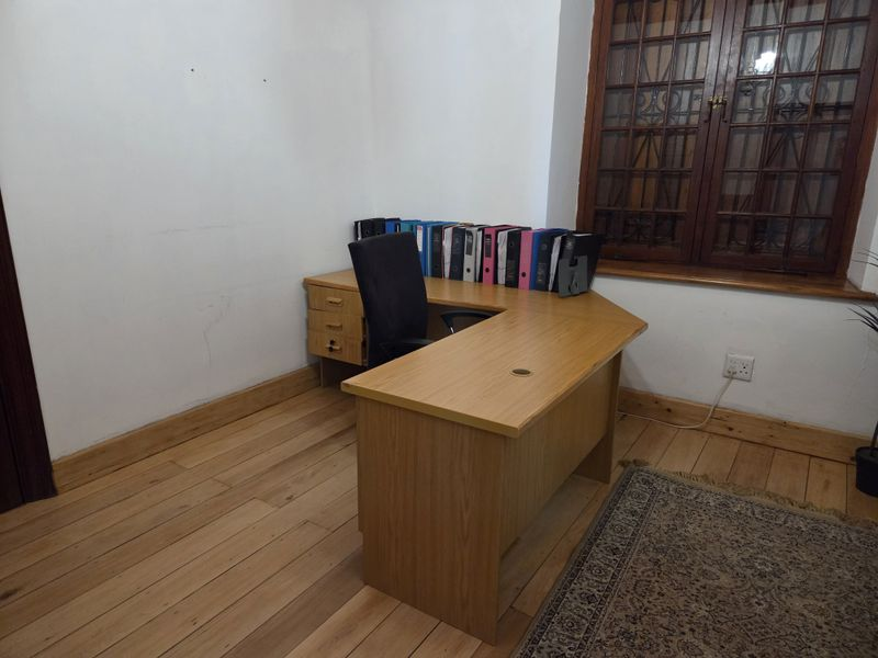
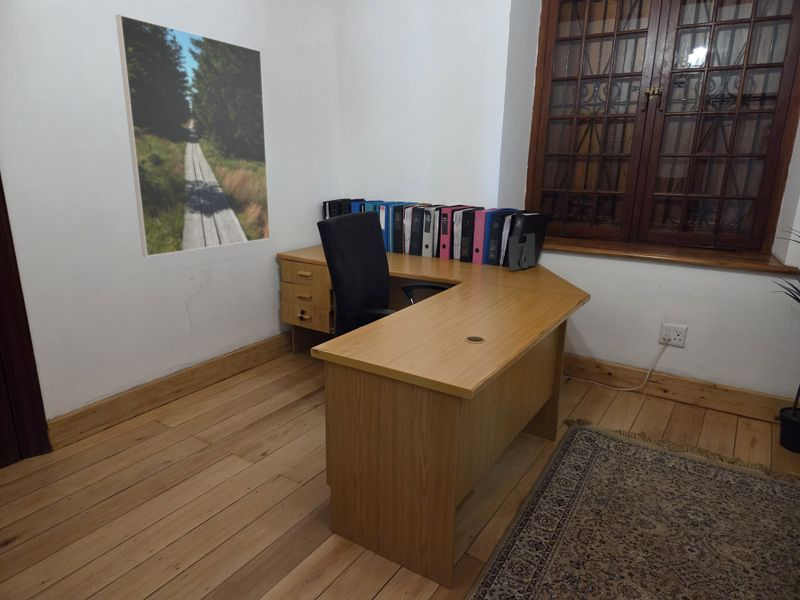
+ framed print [115,14,271,258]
